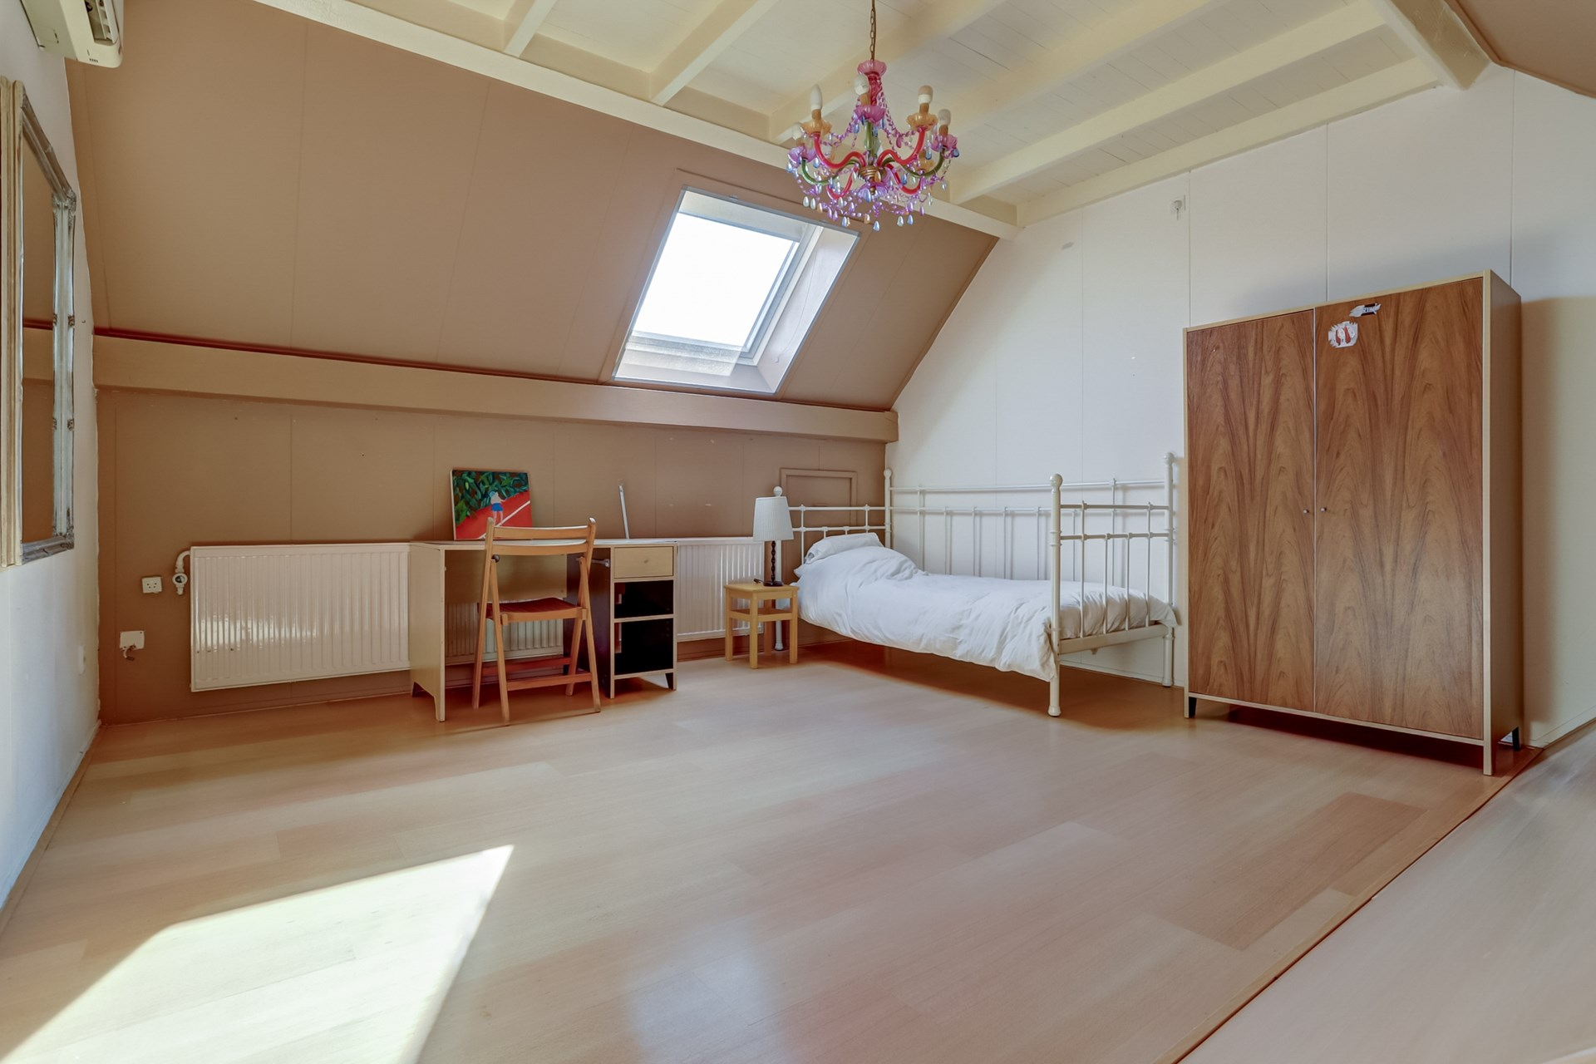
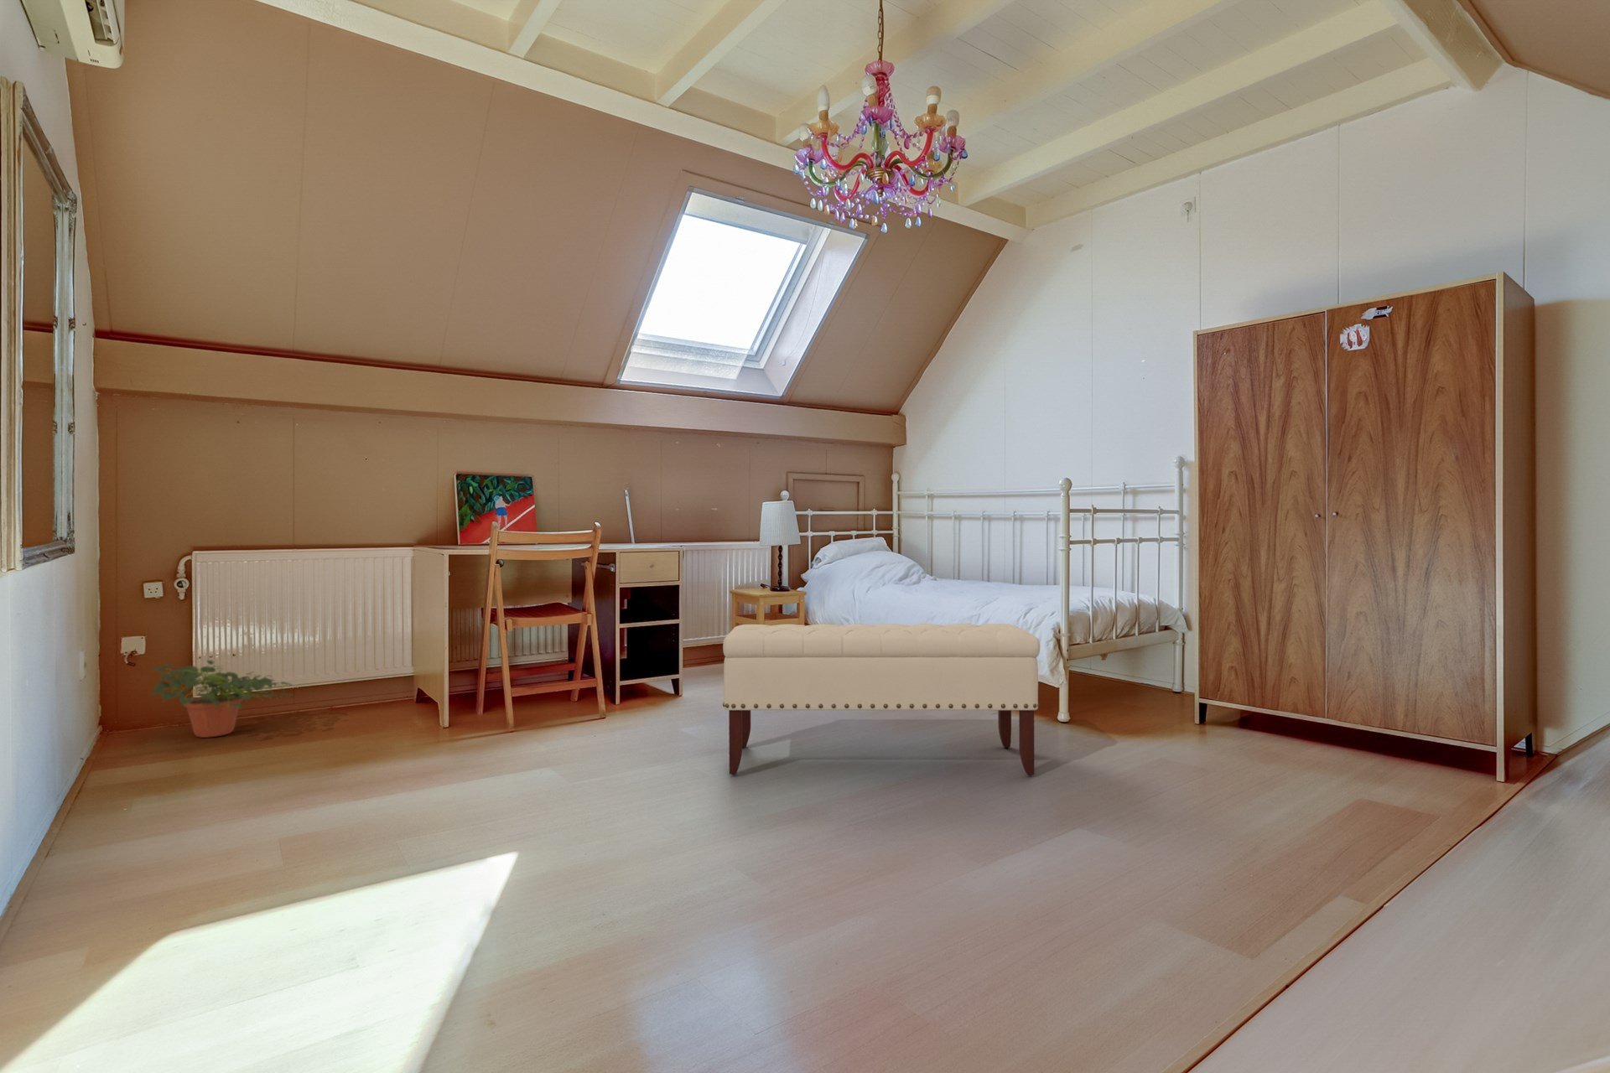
+ potted plant [151,660,295,739]
+ bench [722,623,1041,776]
